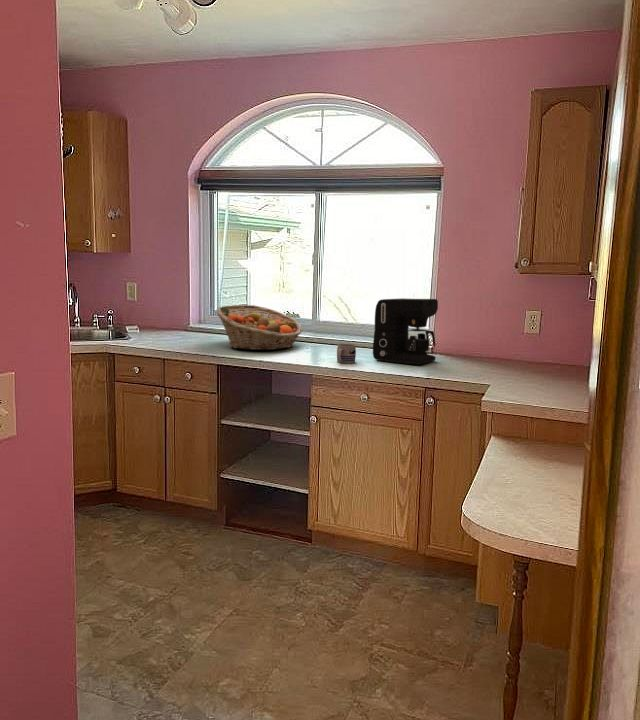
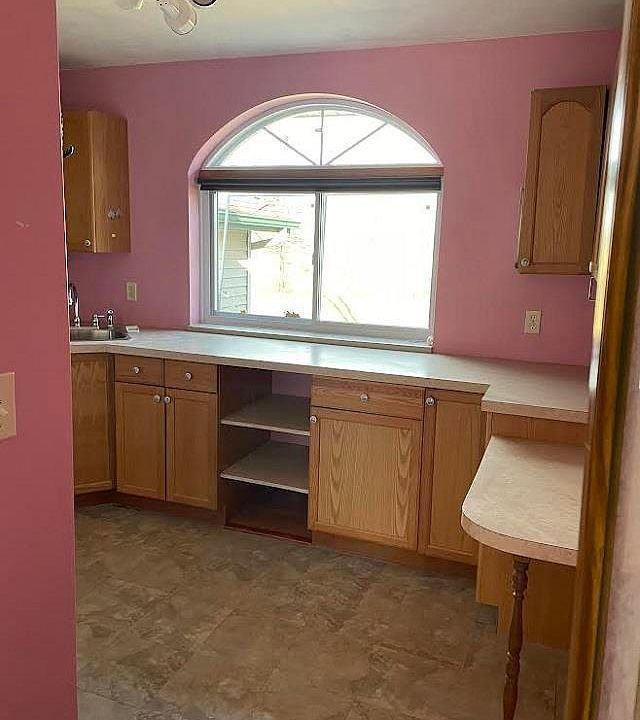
- coffee maker [372,297,439,365]
- mug [336,343,357,364]
- fruit basket [215,304,304,351]
